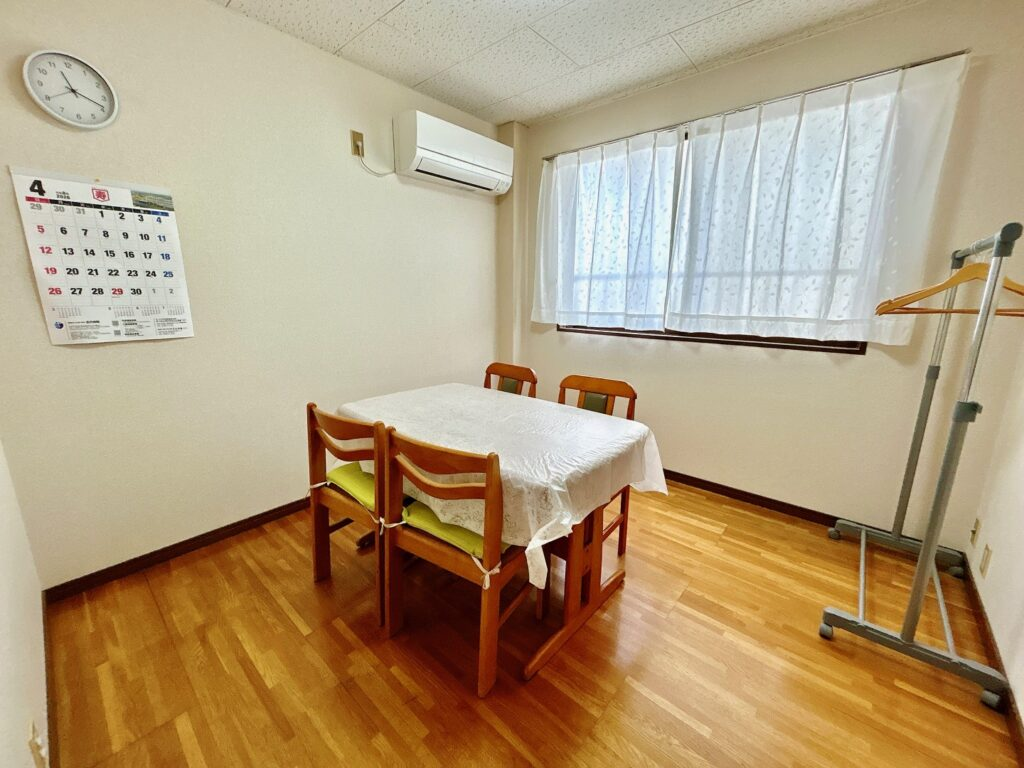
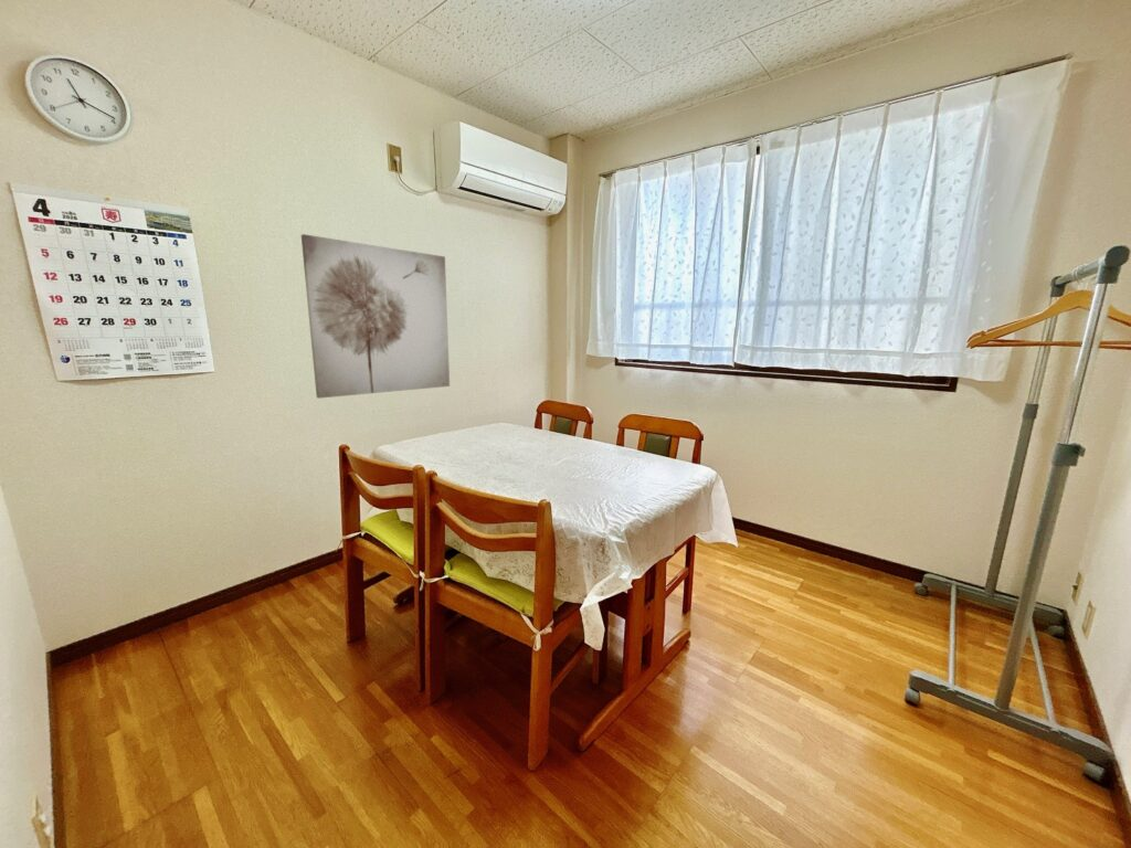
+ wall art [300,233,451,400]
